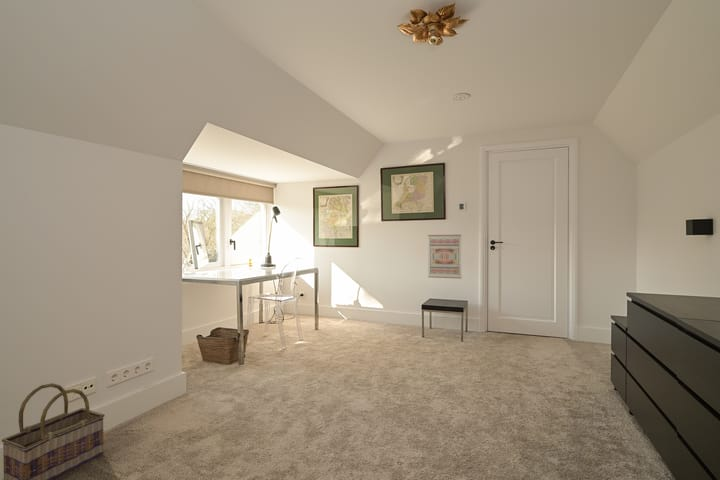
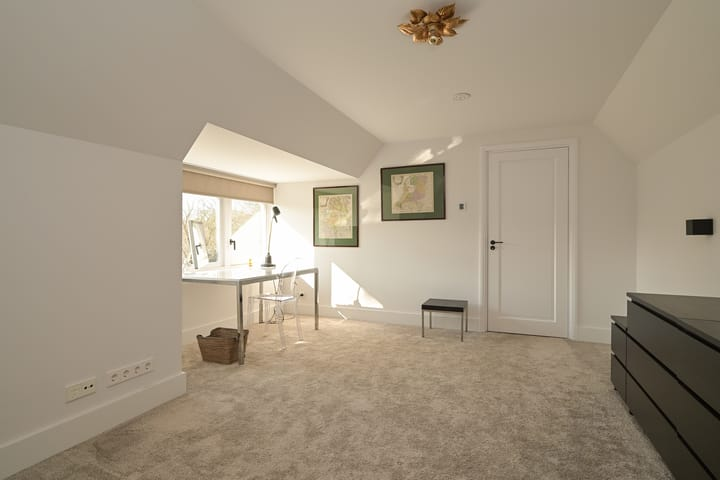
- wall art [427,234,462,280]
- basket [1,382,106,480]
